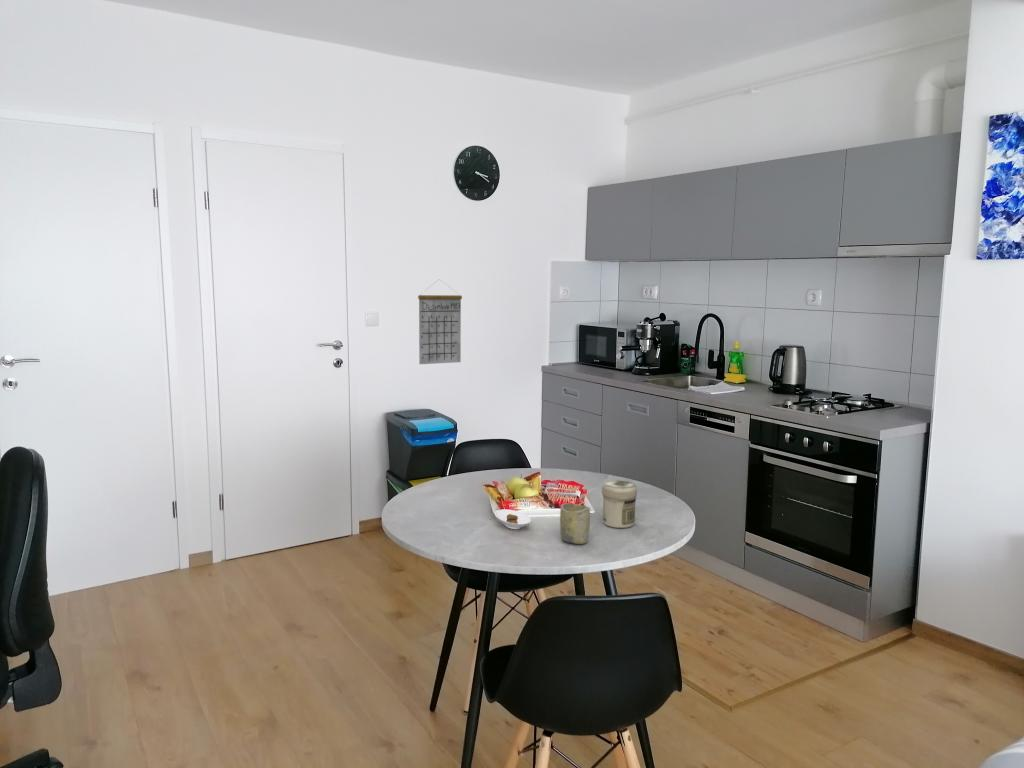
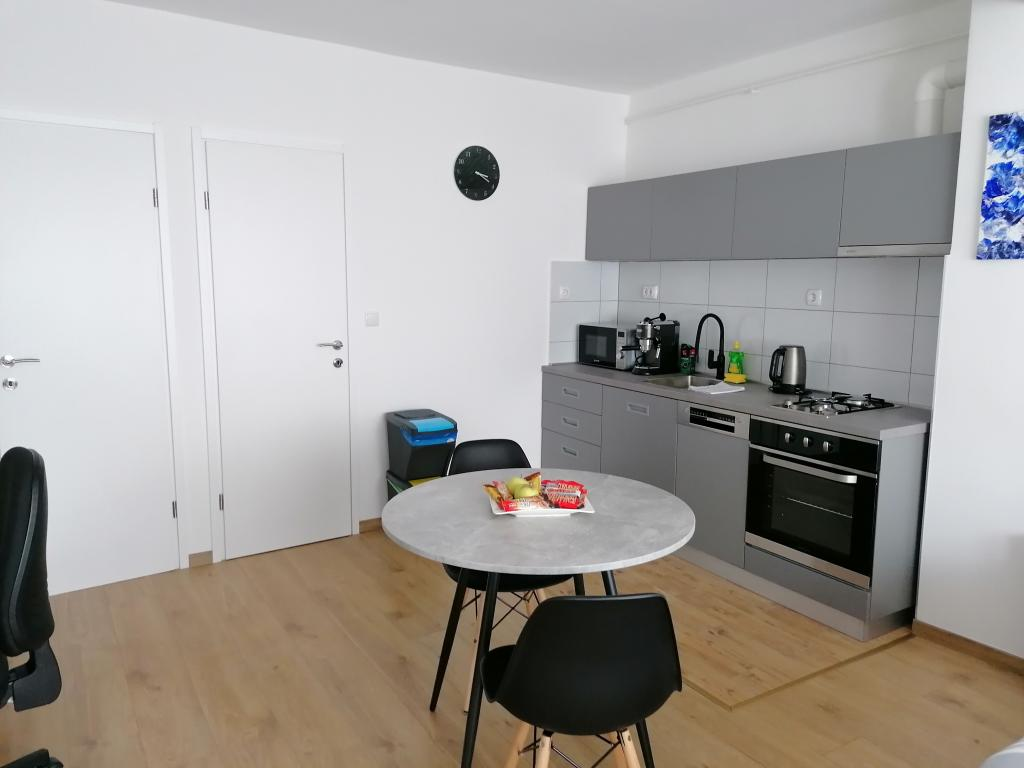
- saucer [494,509,532,530]
- calendar [417,279,463,365]
- jar [601,480,638,529]
- cup [559,502,591,545]
